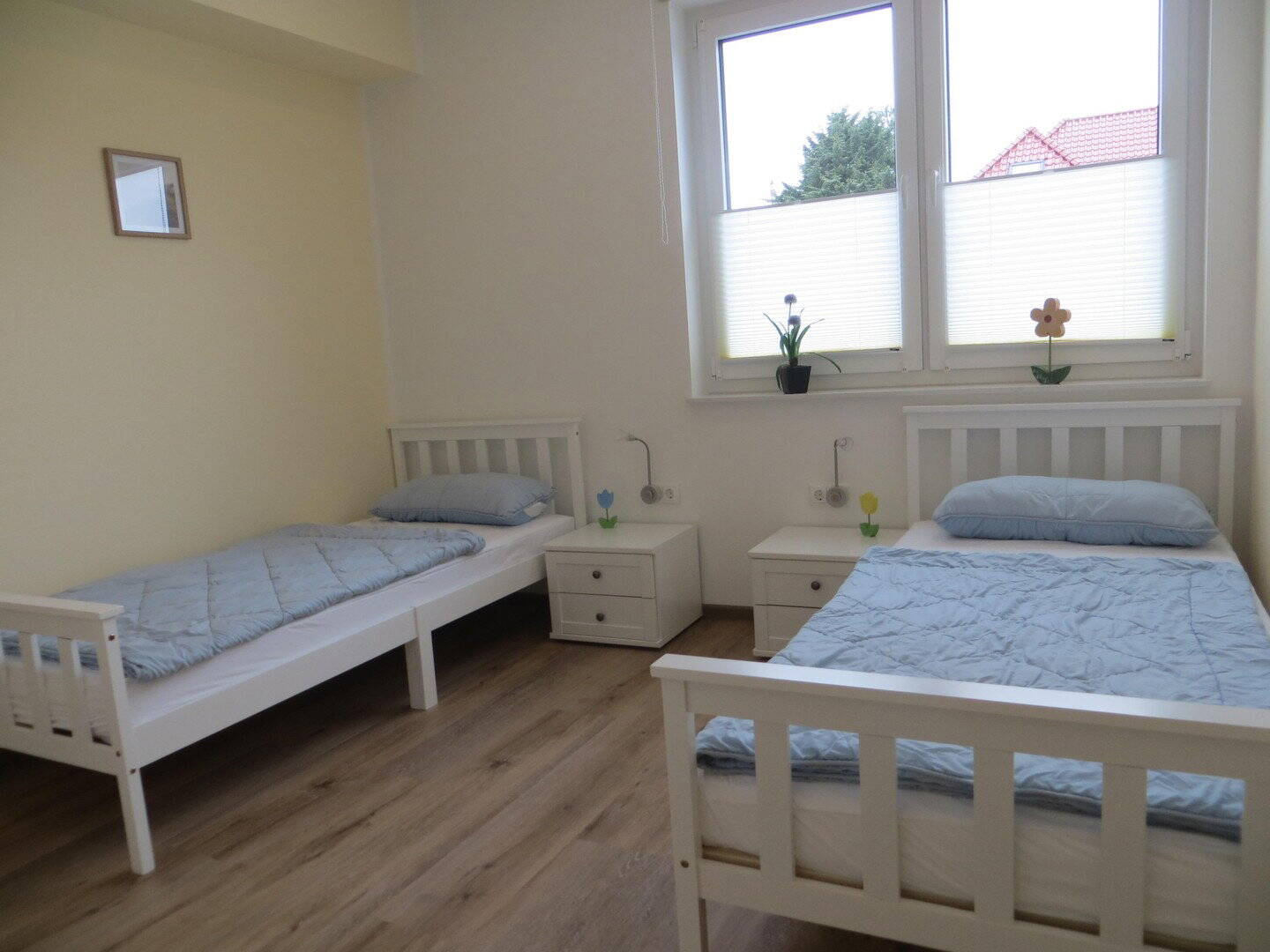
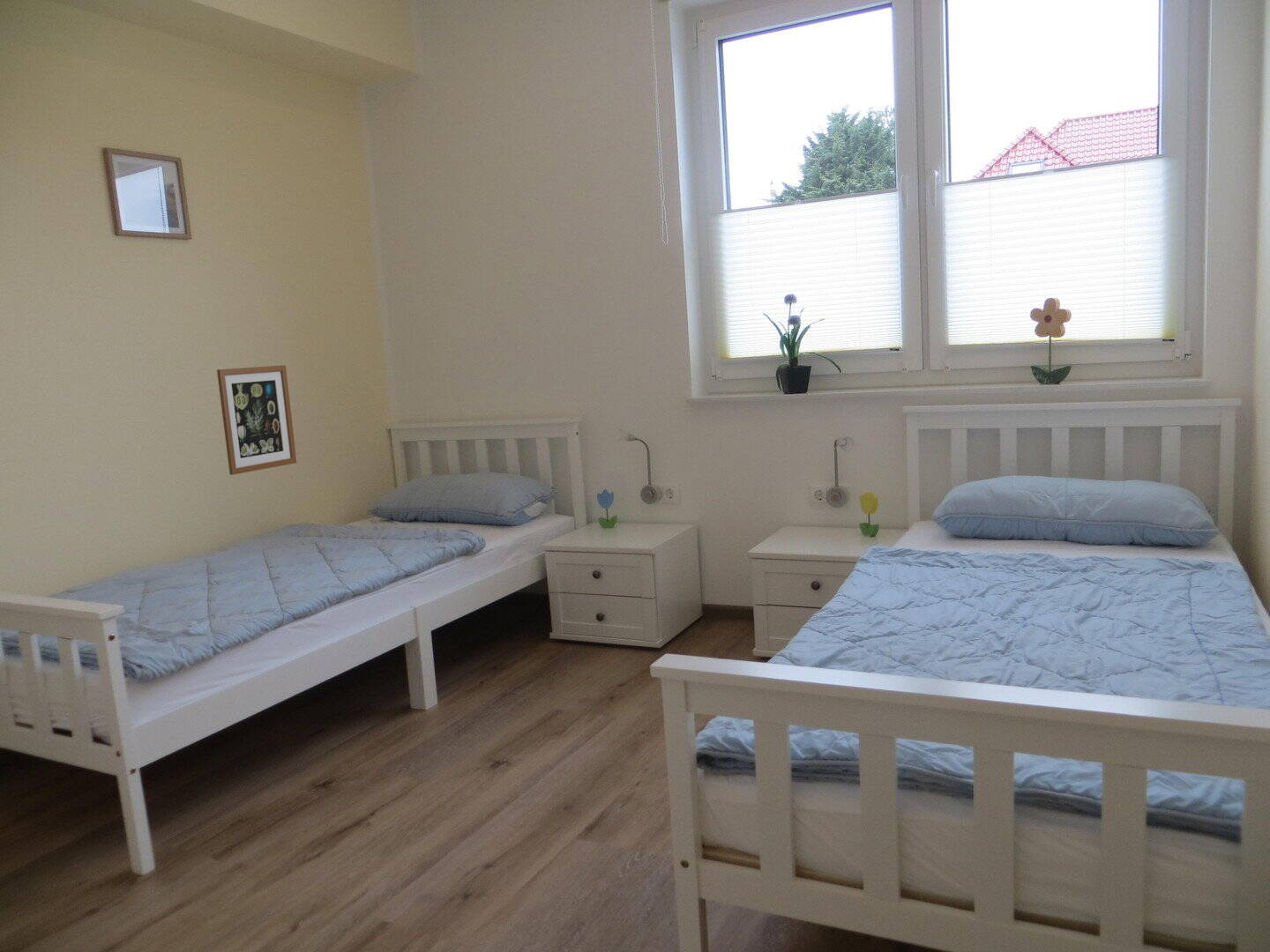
+ wall art [216,365,297,476]
